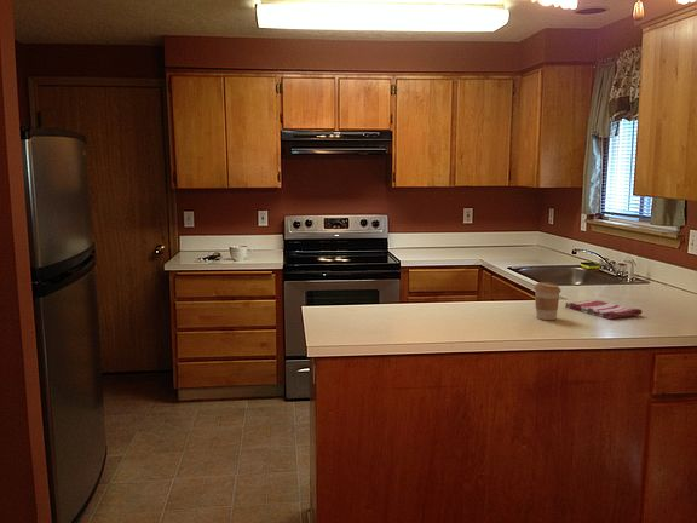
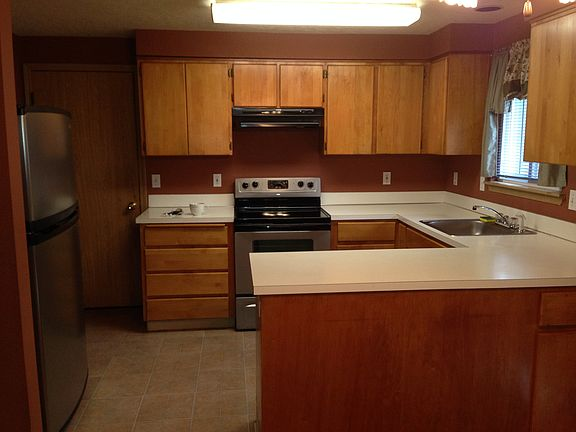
- coffee cup [534,281,561,321]
- dish towel [564,299,644,321]
